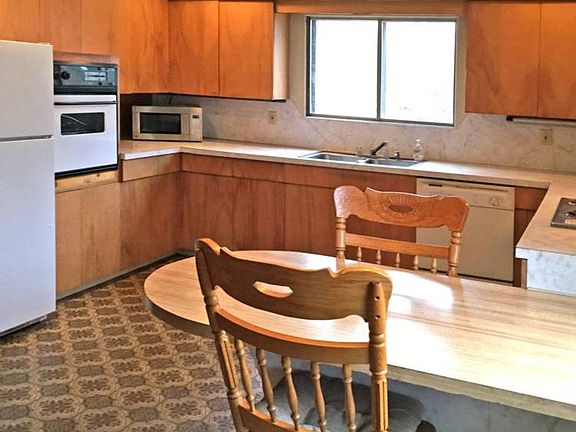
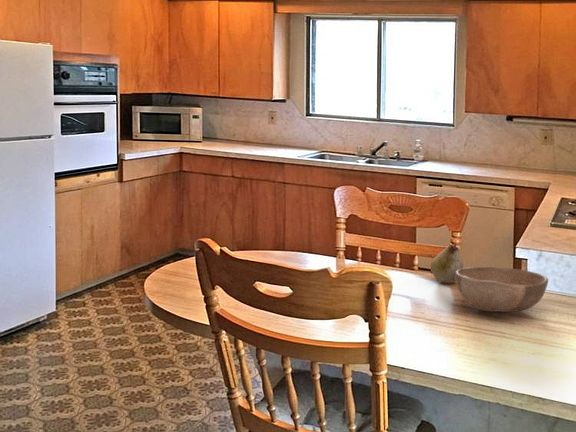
+ bowl [455,266,549,313]
+ fruit [430,243,464,284]
